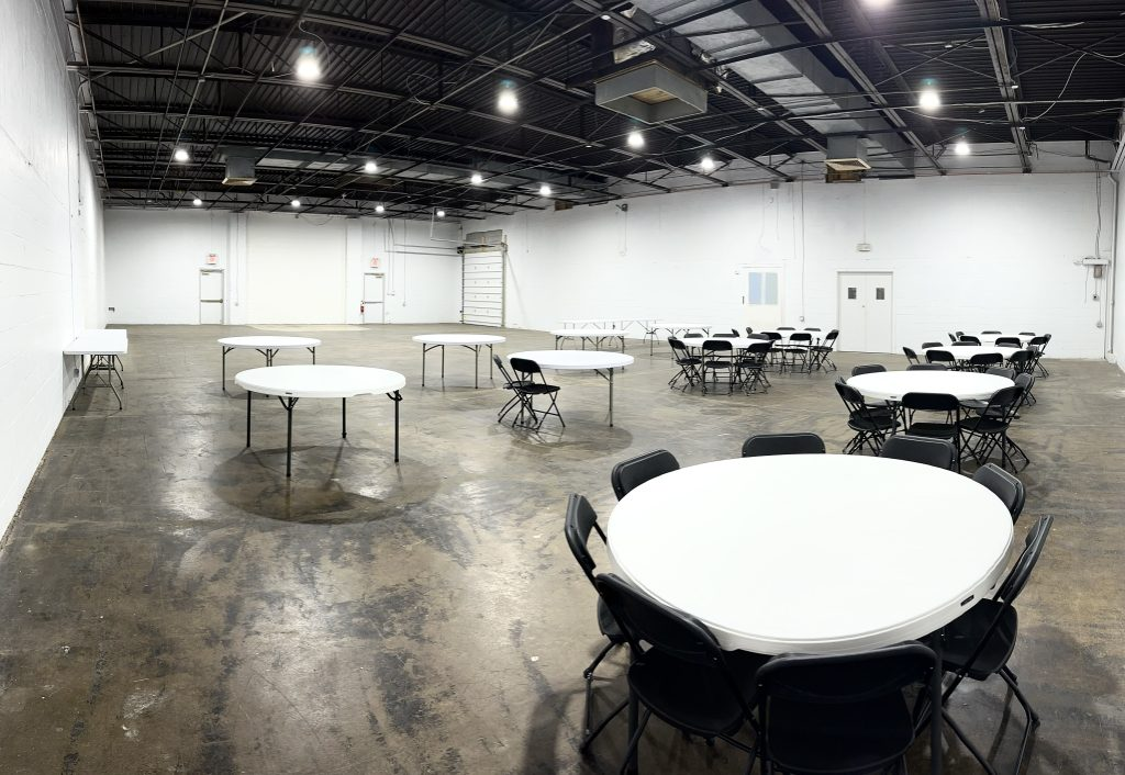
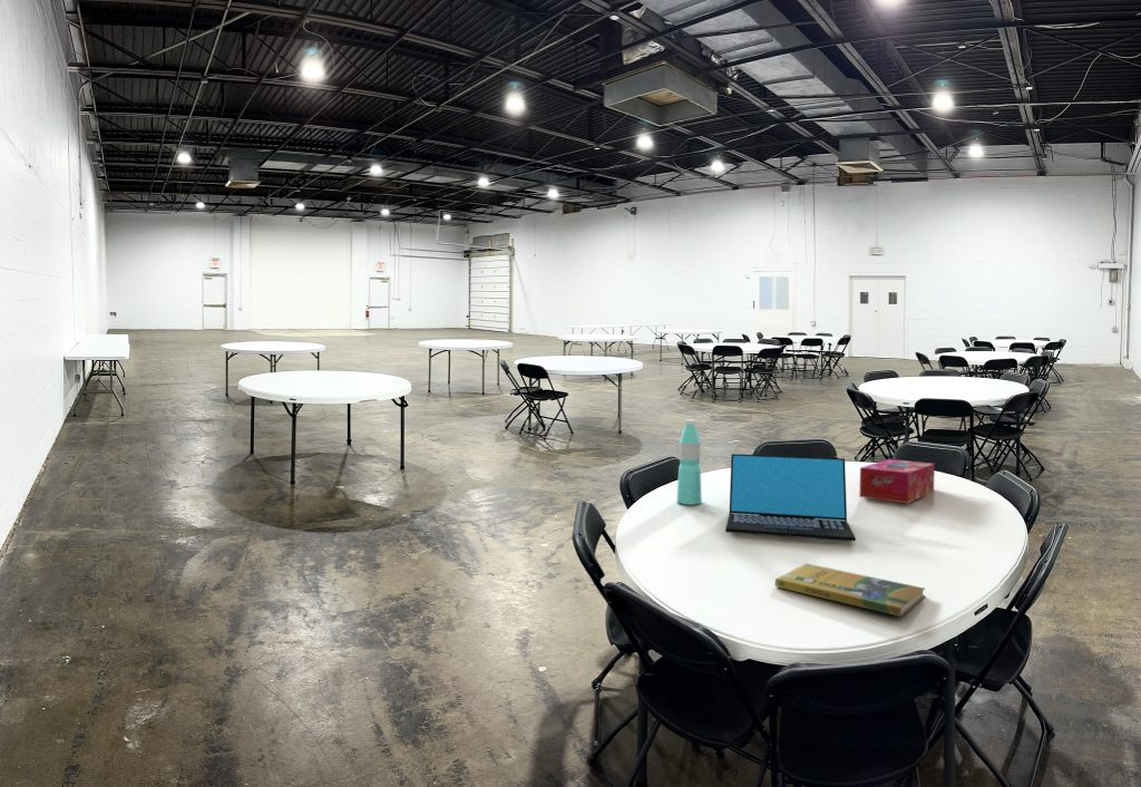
+ tissue box [858,458,936,505]
+ laptop [724,453,857,542]
+ water bottle [675,419,703,506]
+ booklet [774,563,926,618]
